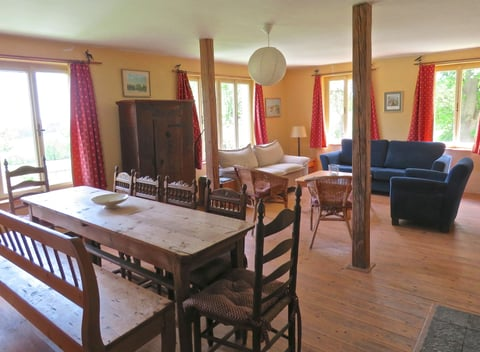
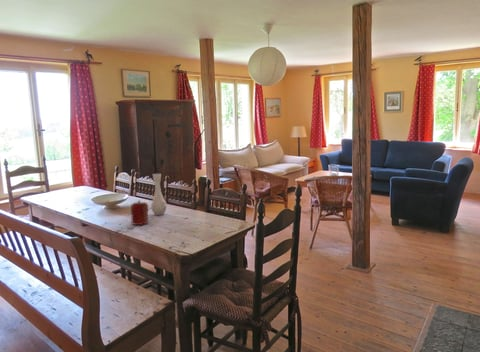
+ candle [130,199,149,226]
+ vase [150,173,168,216]
